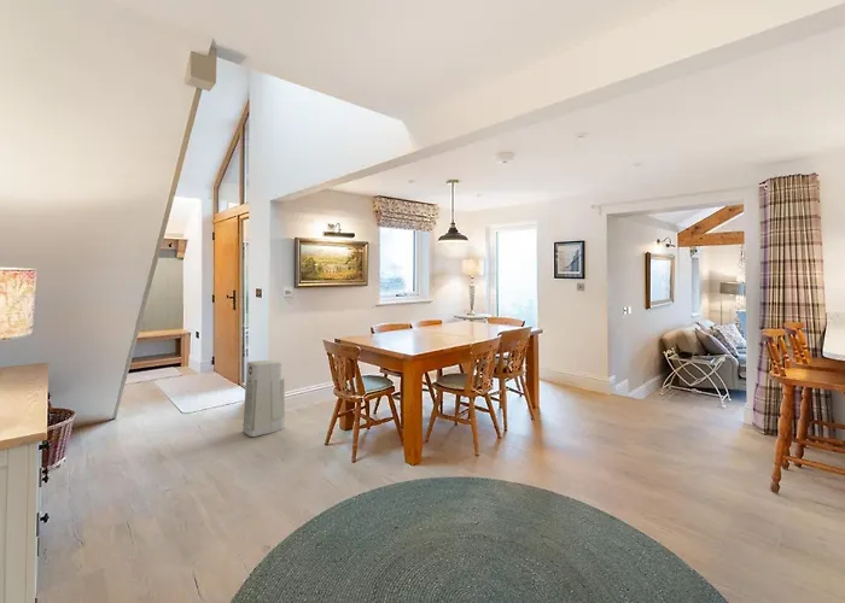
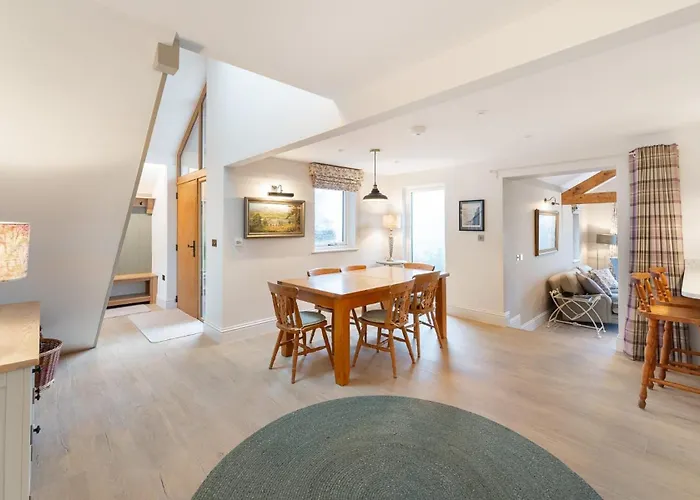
- air purifier [241,359,286,438]
